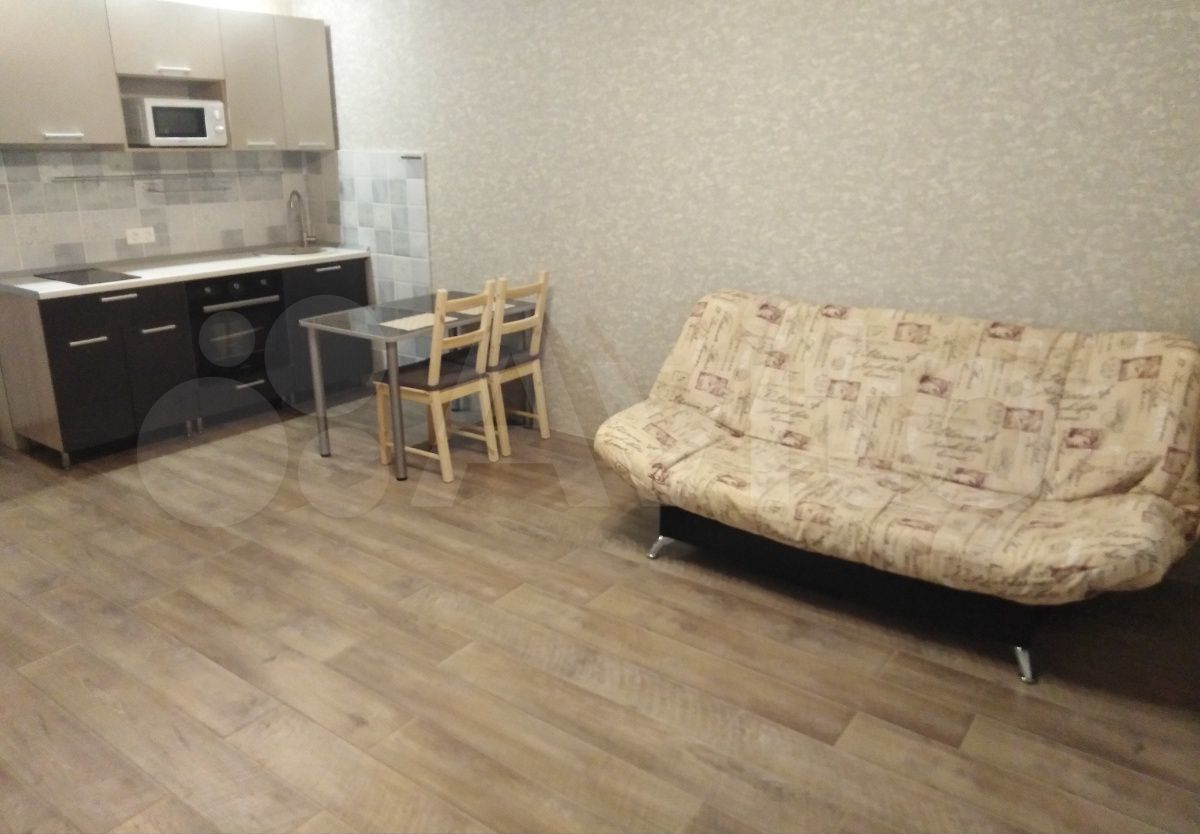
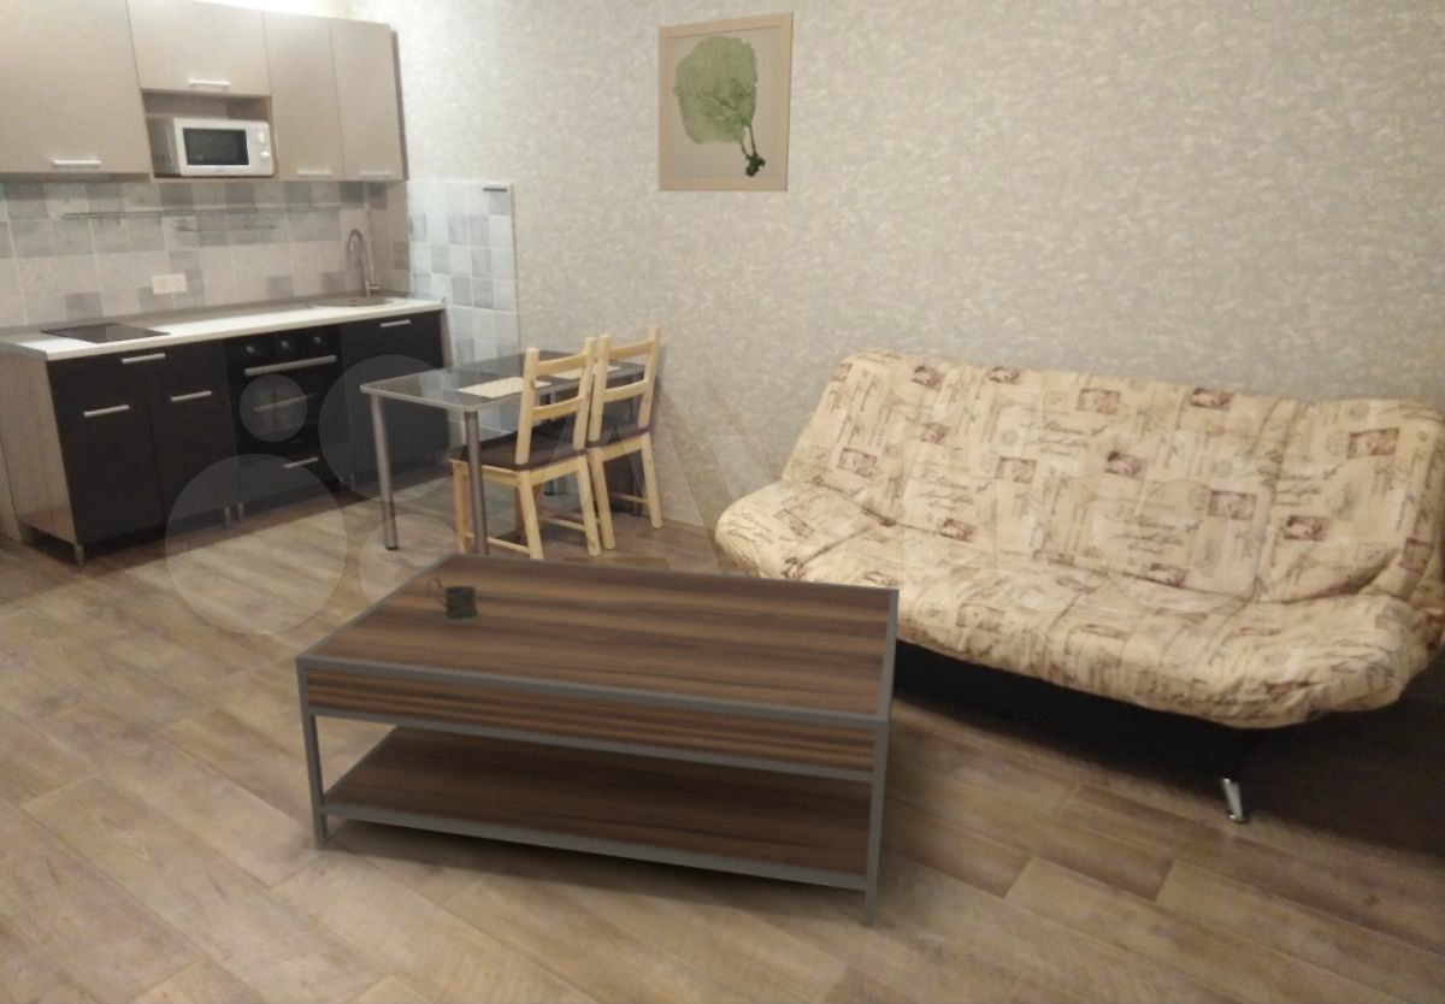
+ wall art [657,11,795,193]
+ mug [427,579,479,624]
+ coffee table [294,550,901,923]
